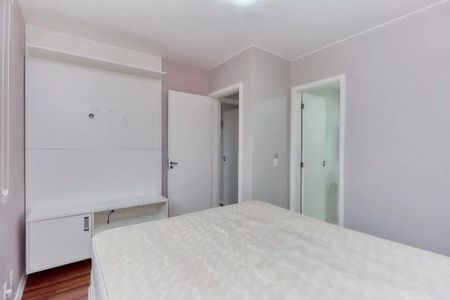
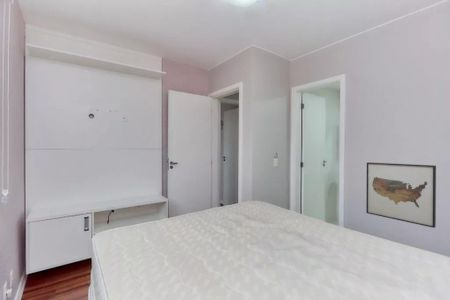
+ wall art [365,162,437,229]
